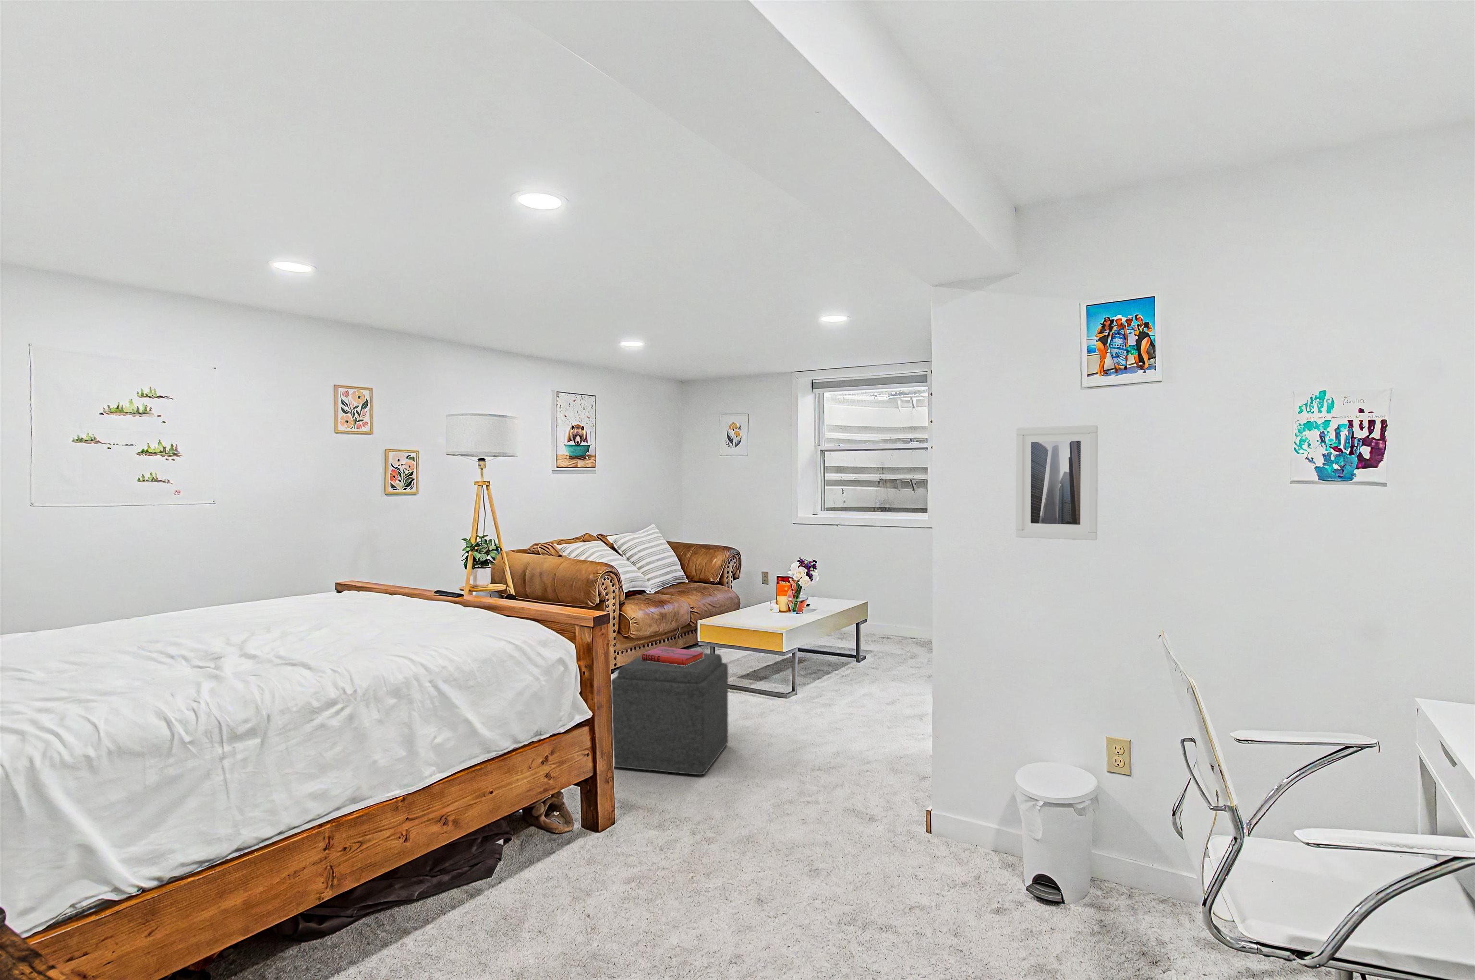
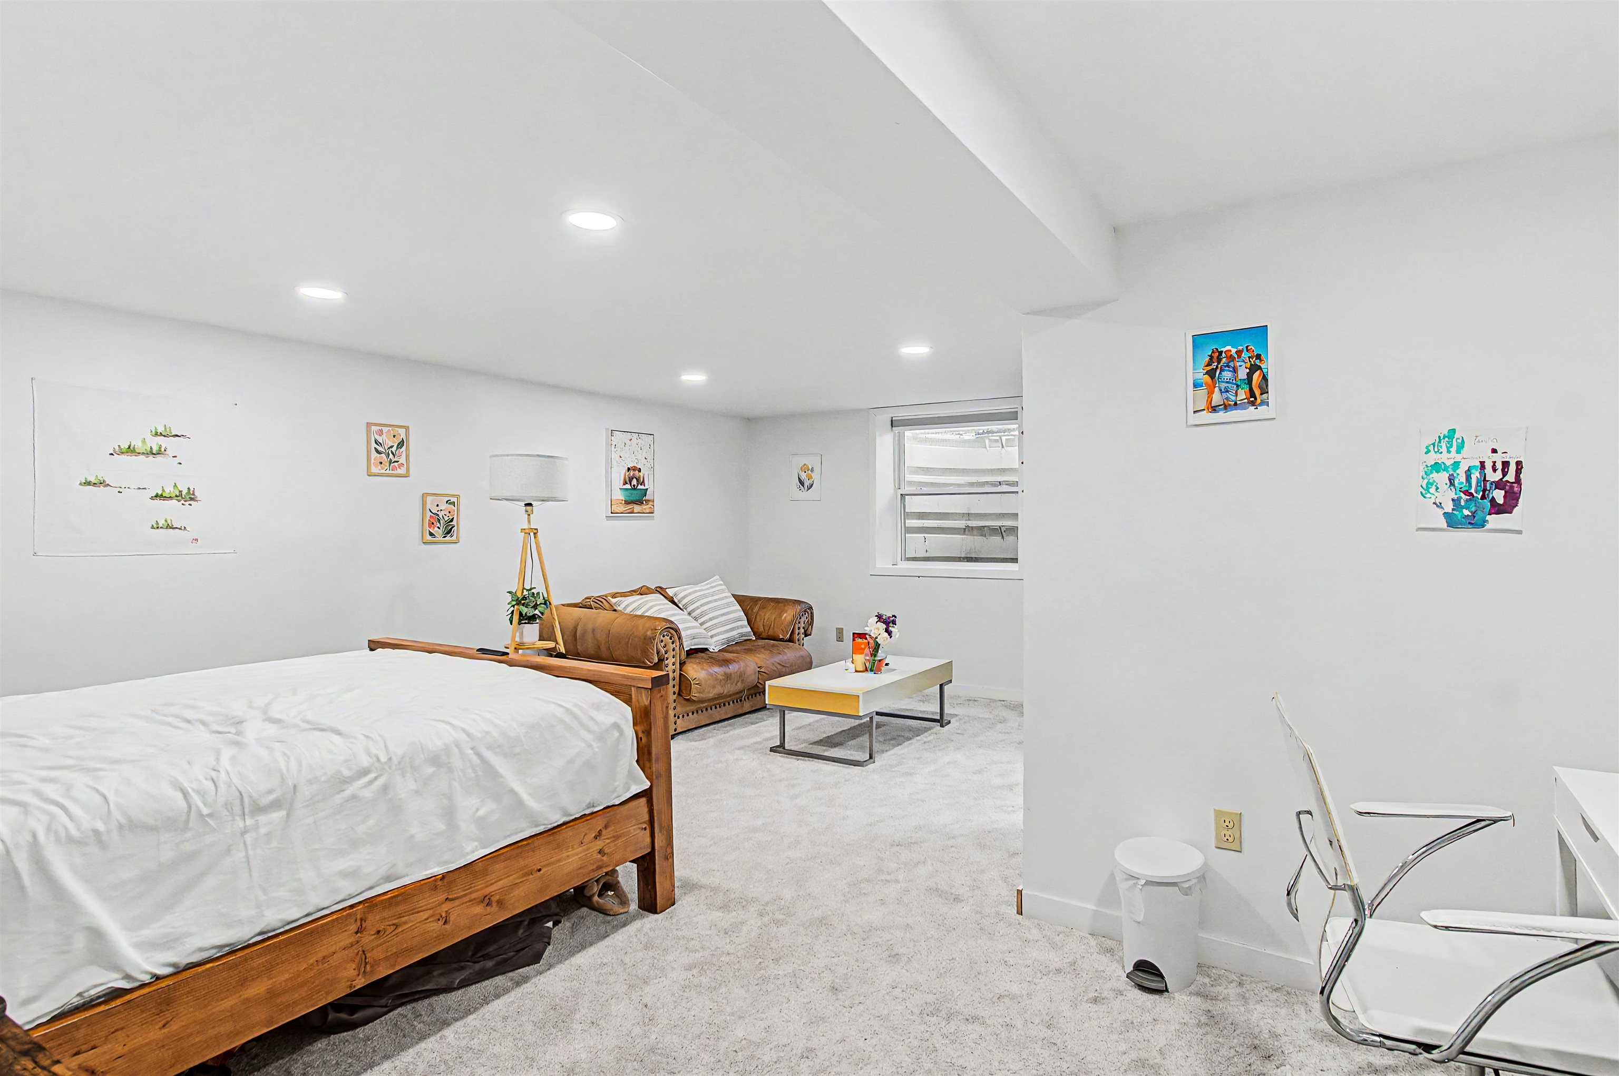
- ottoman [611,650,729,775]
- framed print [1015,424,1099,540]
- hardback book [641,646,705,666]
